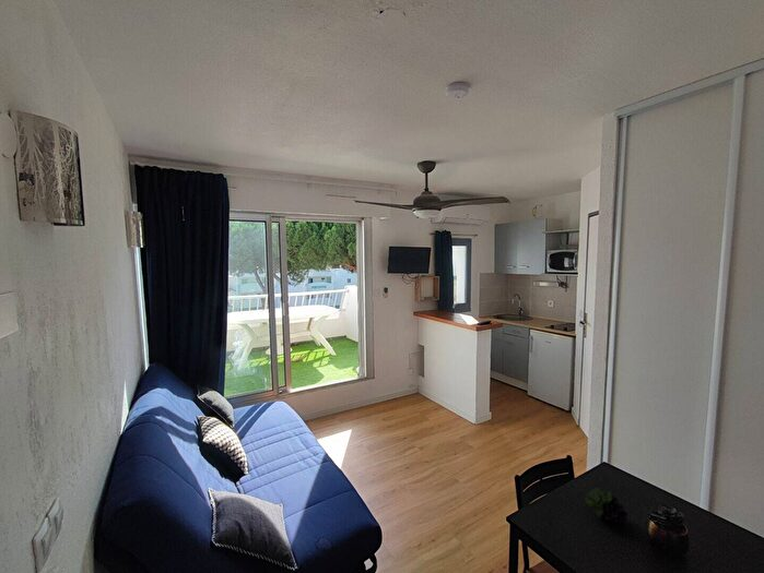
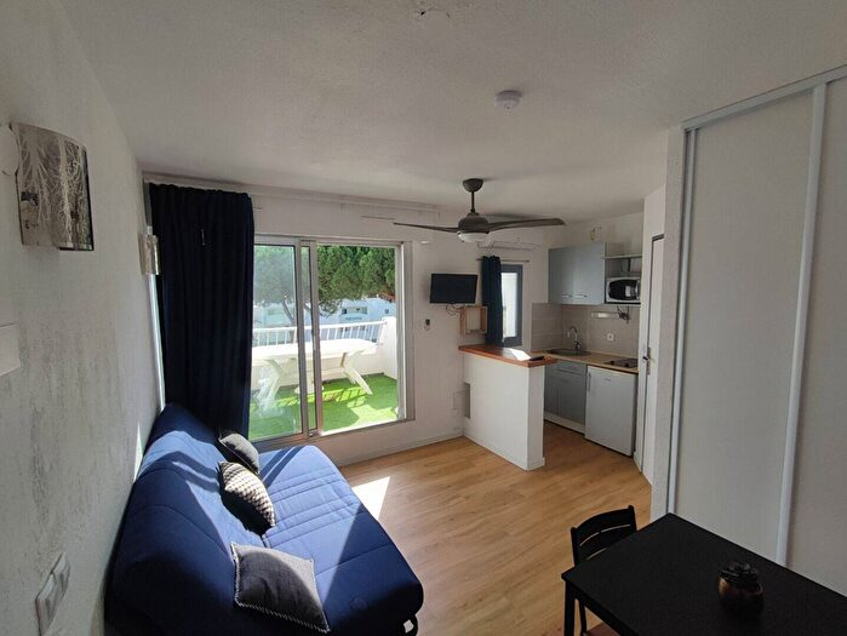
- fruit [584,487,628,525]
